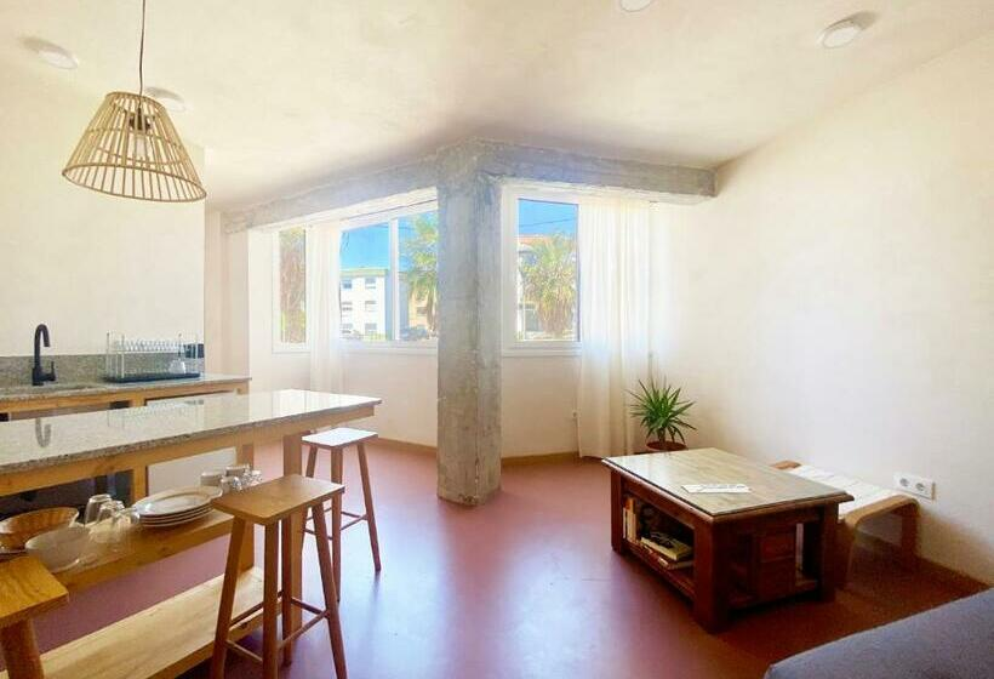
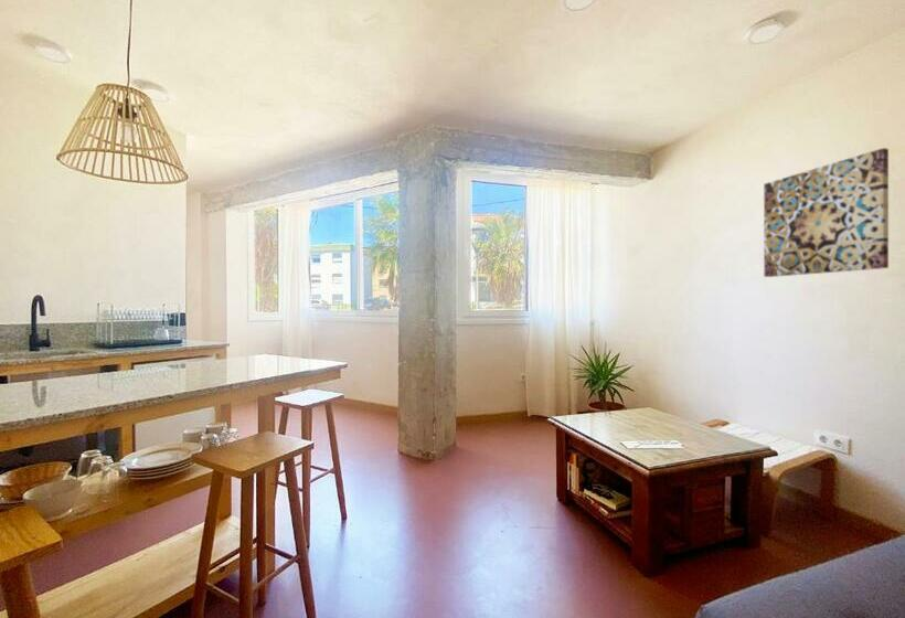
+ wall art [763,147,890,278]
